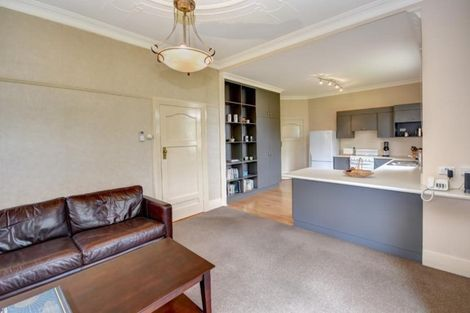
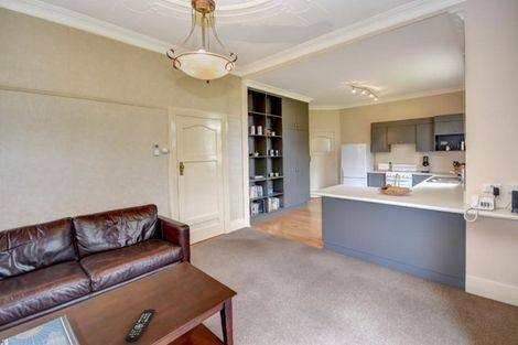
+ remote control [125,309,157,344]
